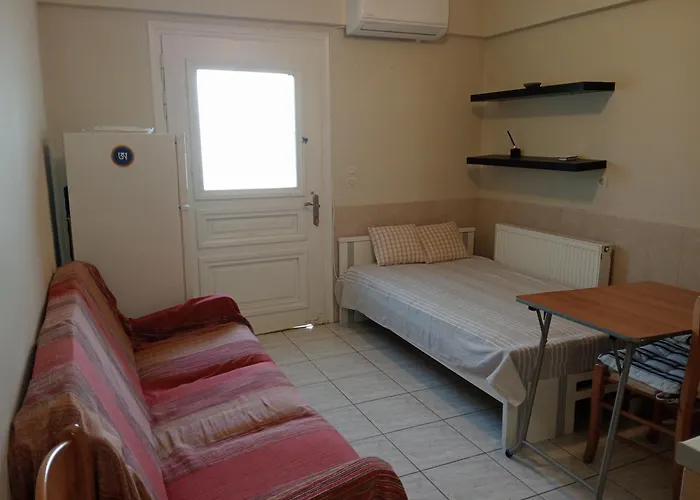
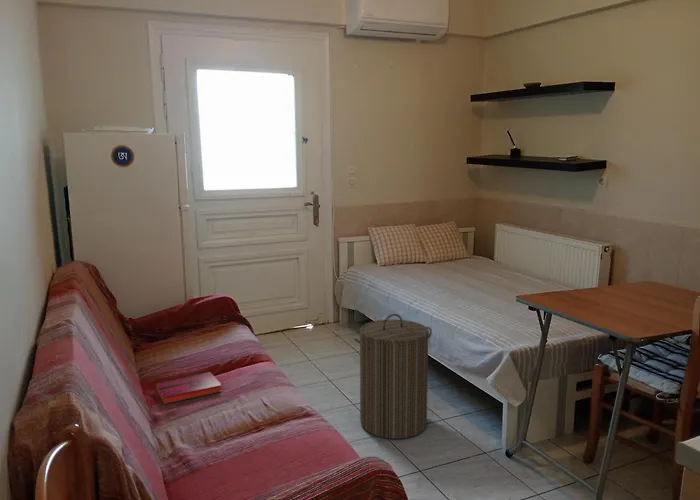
+ hardback book [154,371,222,405]
+ laundry hamper [353,313,433,440]
